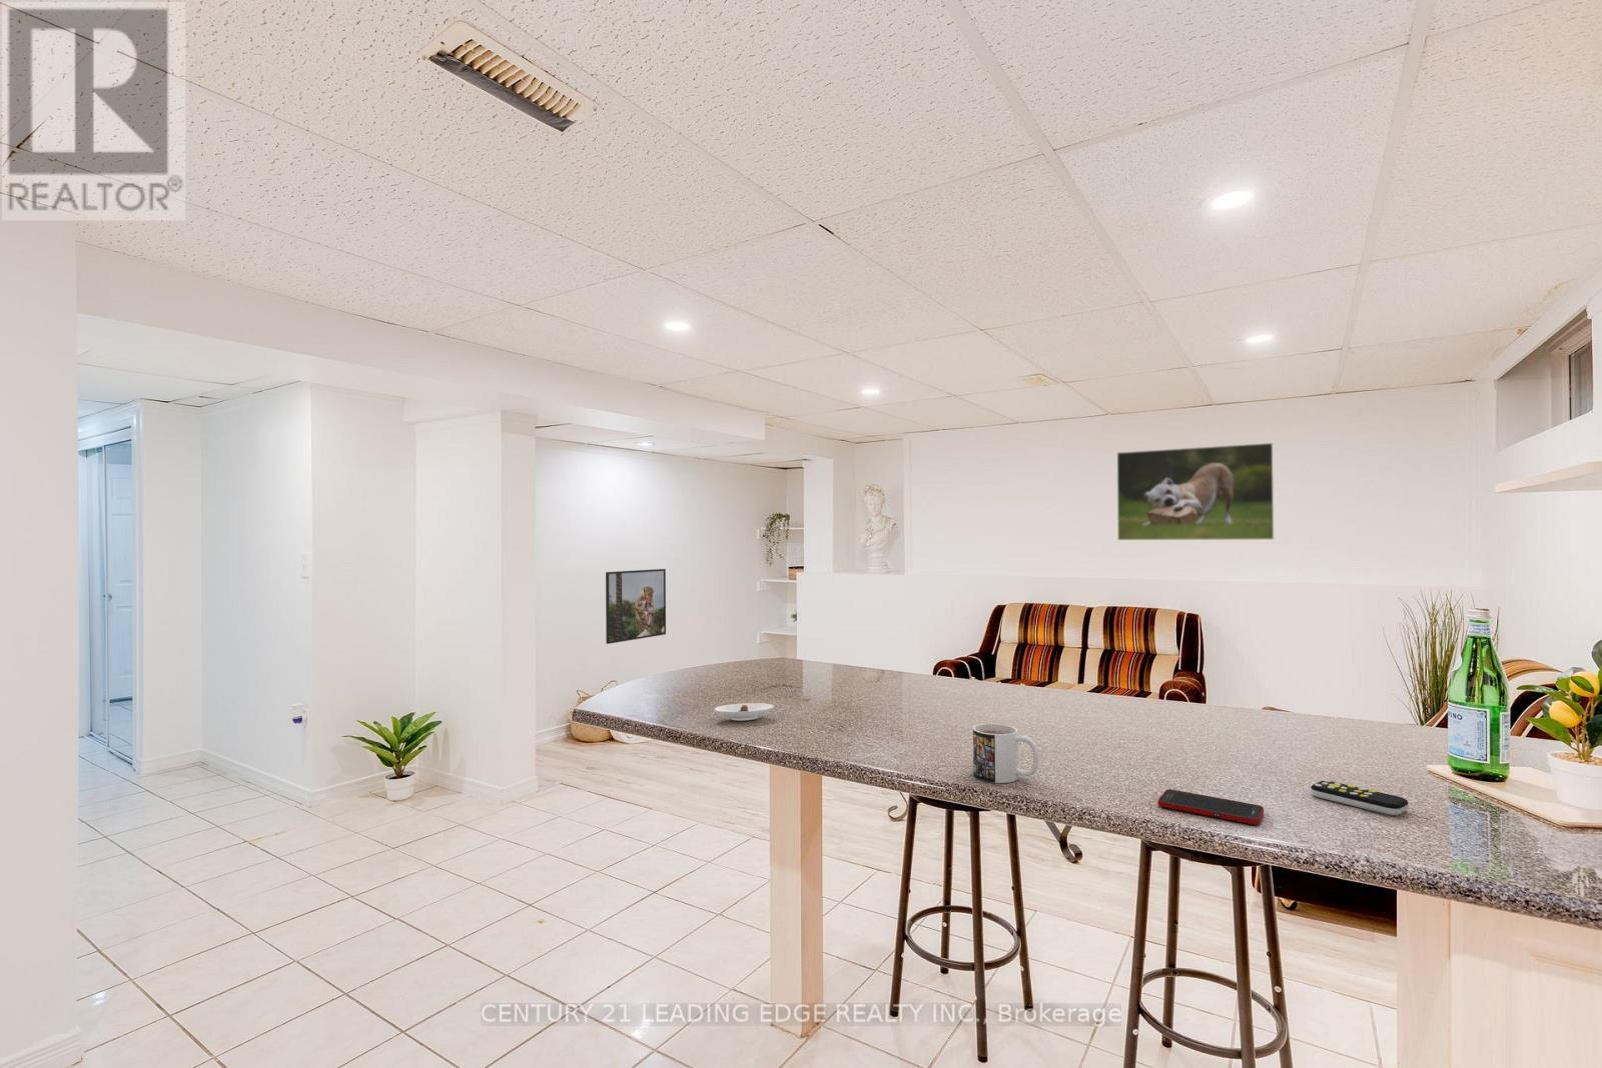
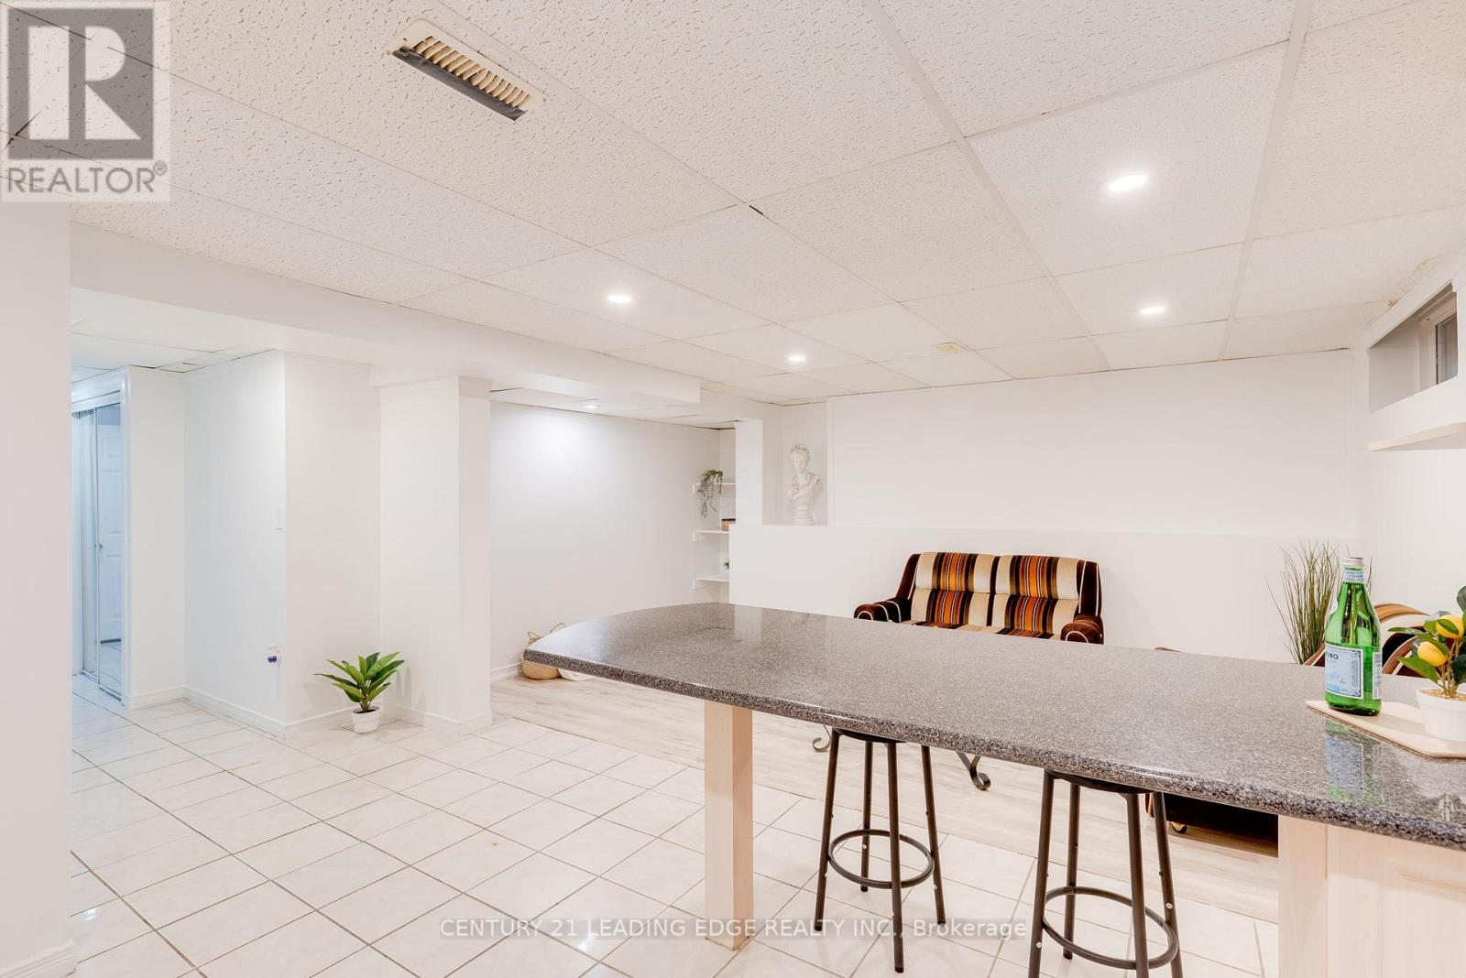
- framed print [1117,442,1275,541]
- mug [972,724,1039,784]
- cell phone [1156,788,1264,825]
- remote control [1310,780,1410,816]
- saucer [713,702,775,722]
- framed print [605,569,667,645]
